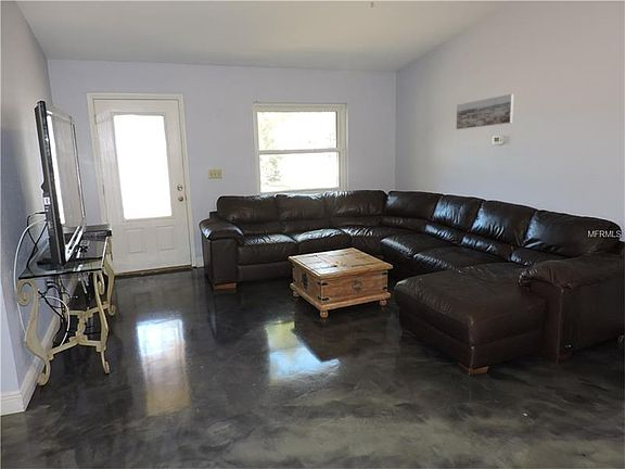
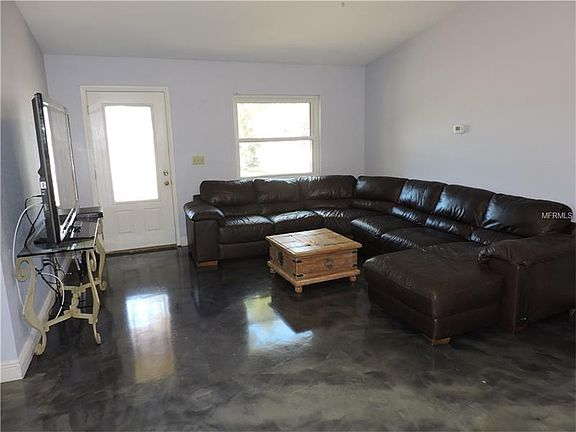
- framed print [456,93,515,130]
